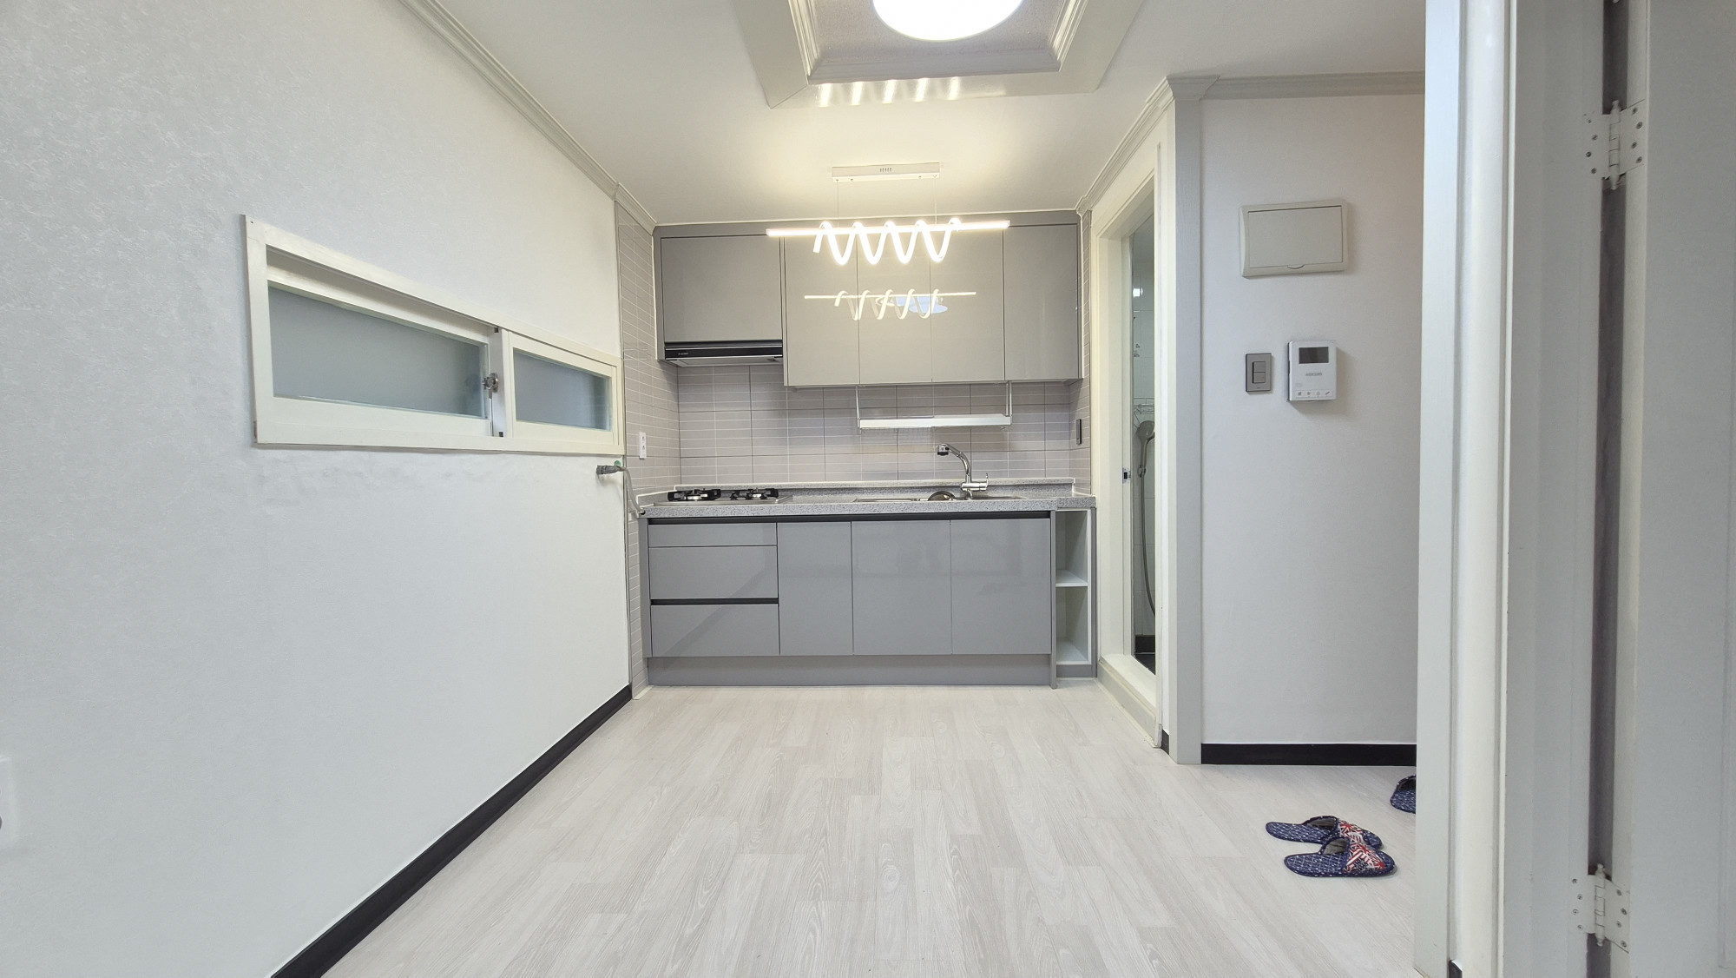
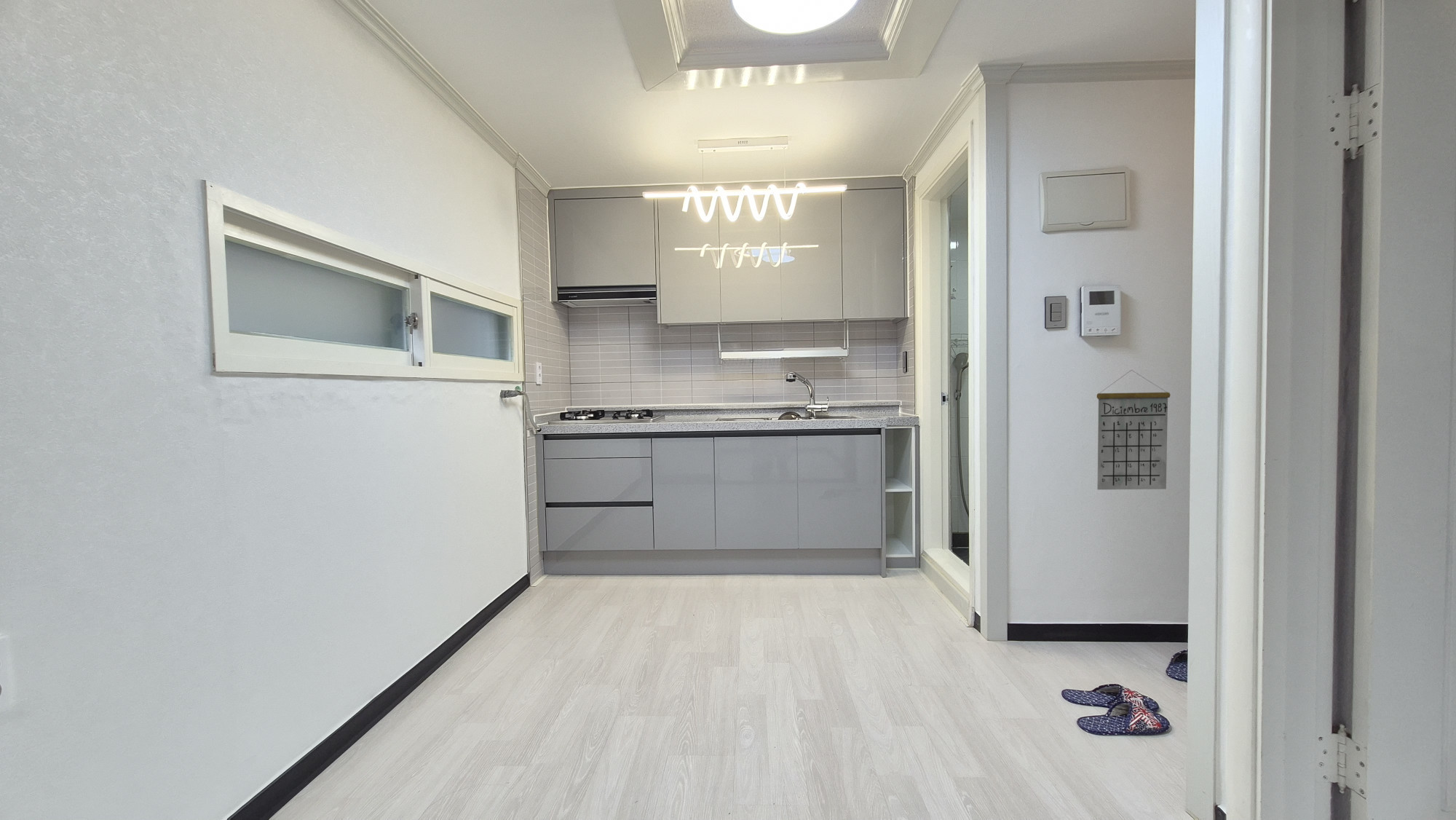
+ calendar [1096,369,1171,490]
